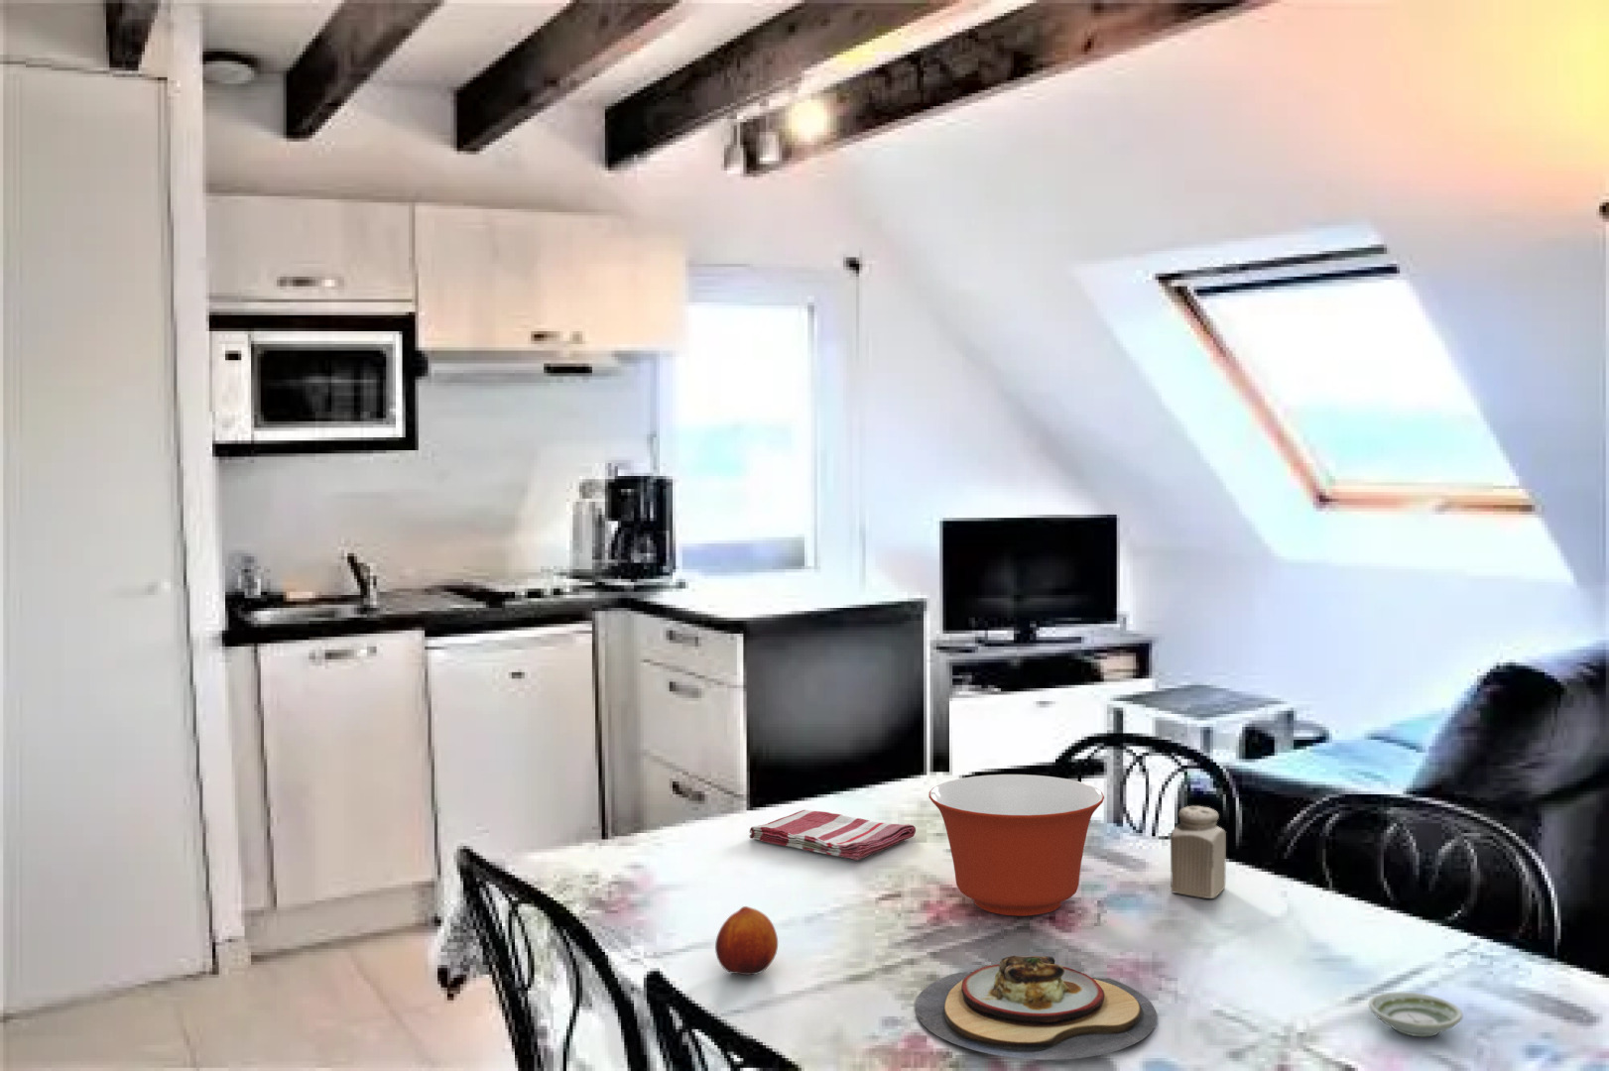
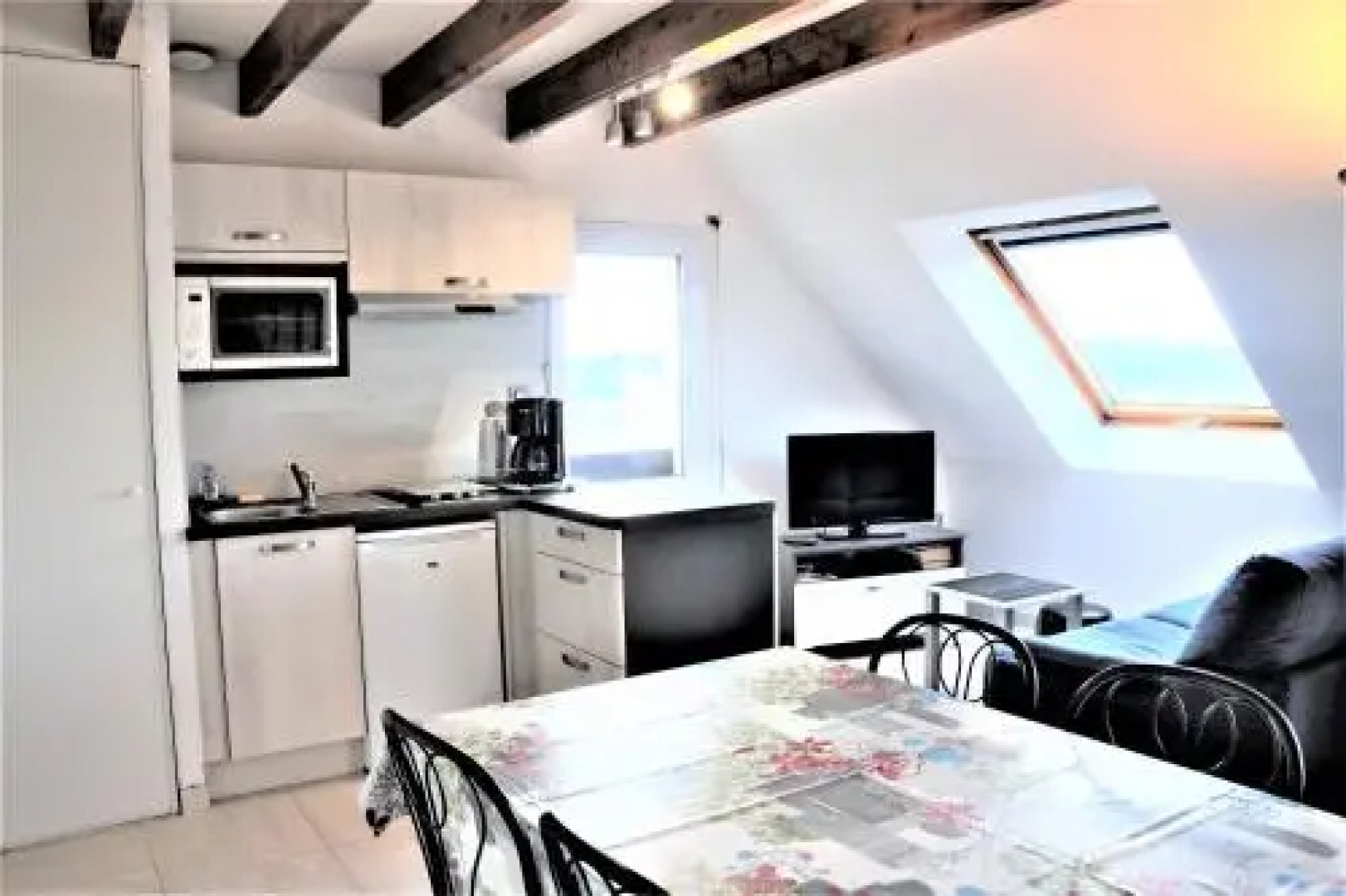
- saucer [1368,991,1463,1038]
- dish towel [748,809,917,861]
- mixing bowl [928,773,1105,917]
- plate [913,955,1157,1061]
- salt shaker [1169,806,1228,899]
- fruit [714,905,778,975]
